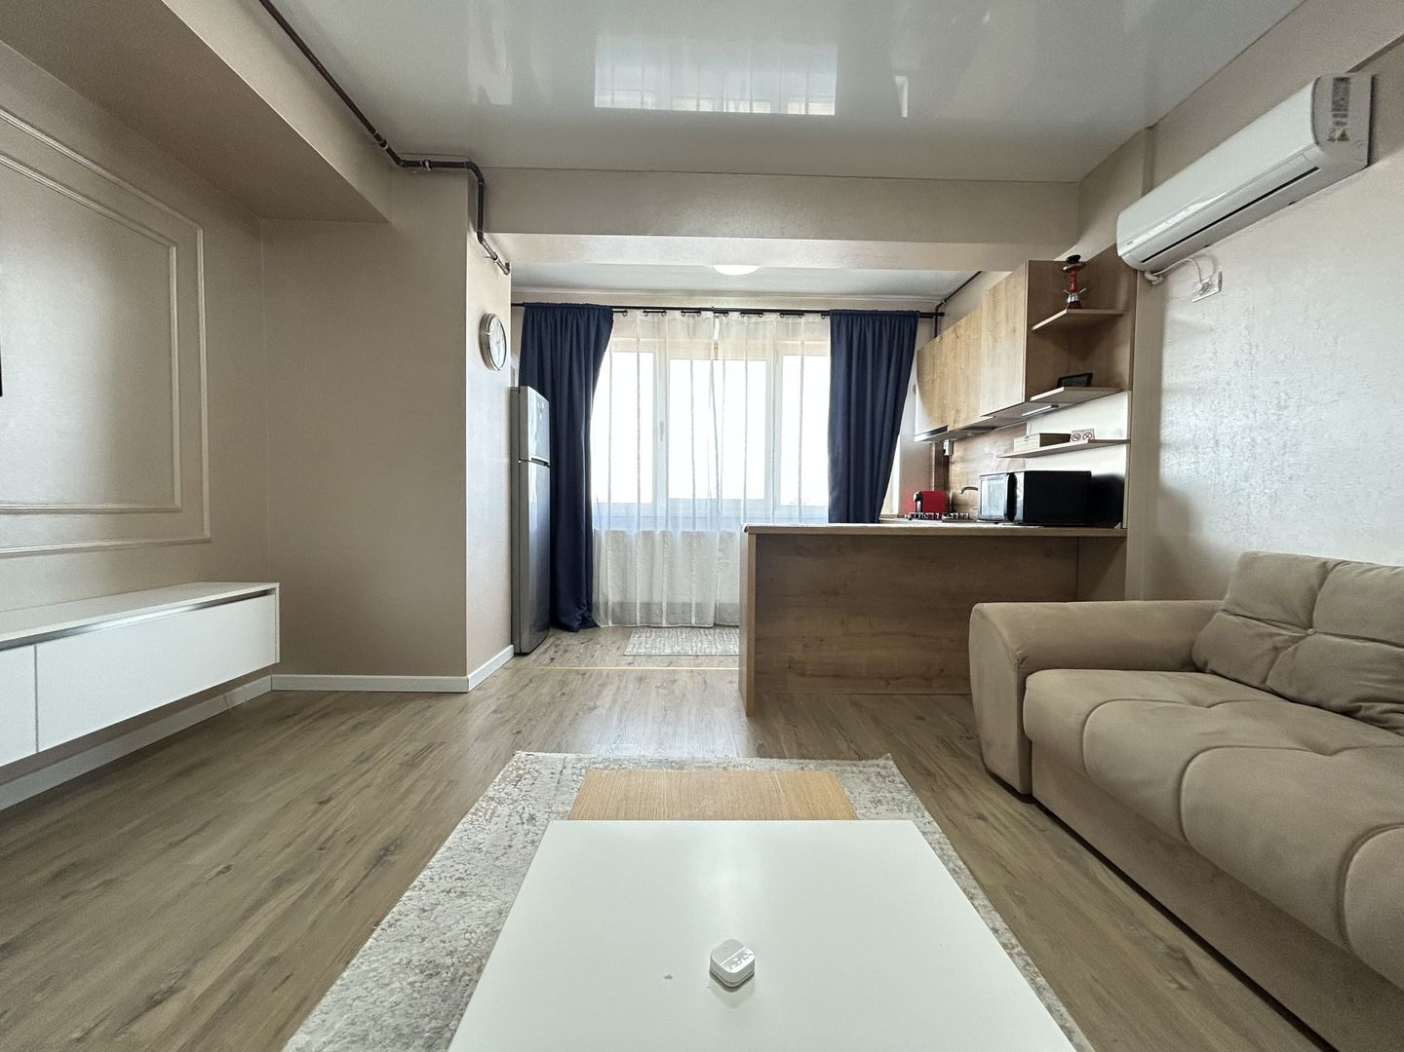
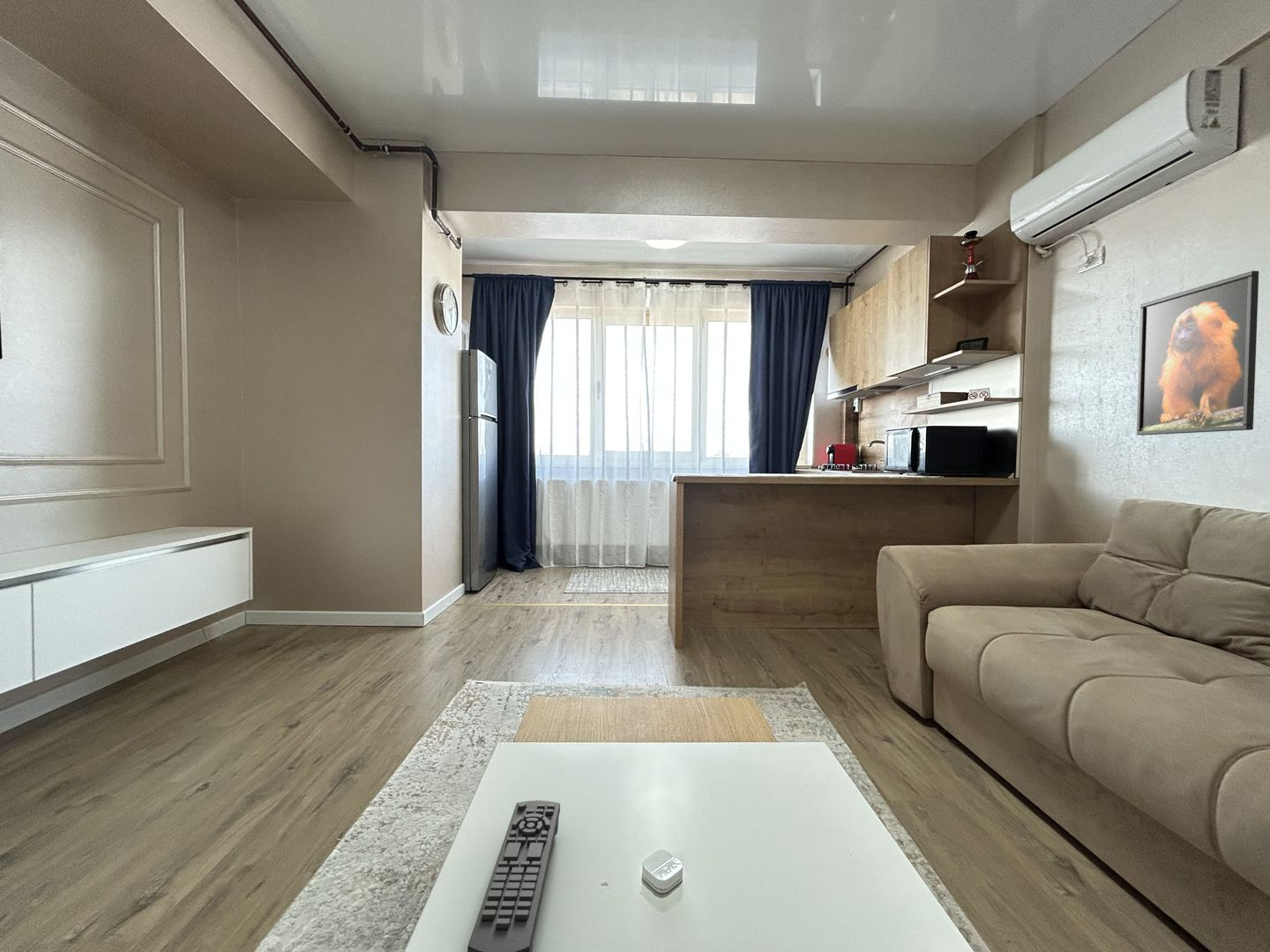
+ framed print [1136,270,1259,436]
+ remote control [467,800,561,952]
